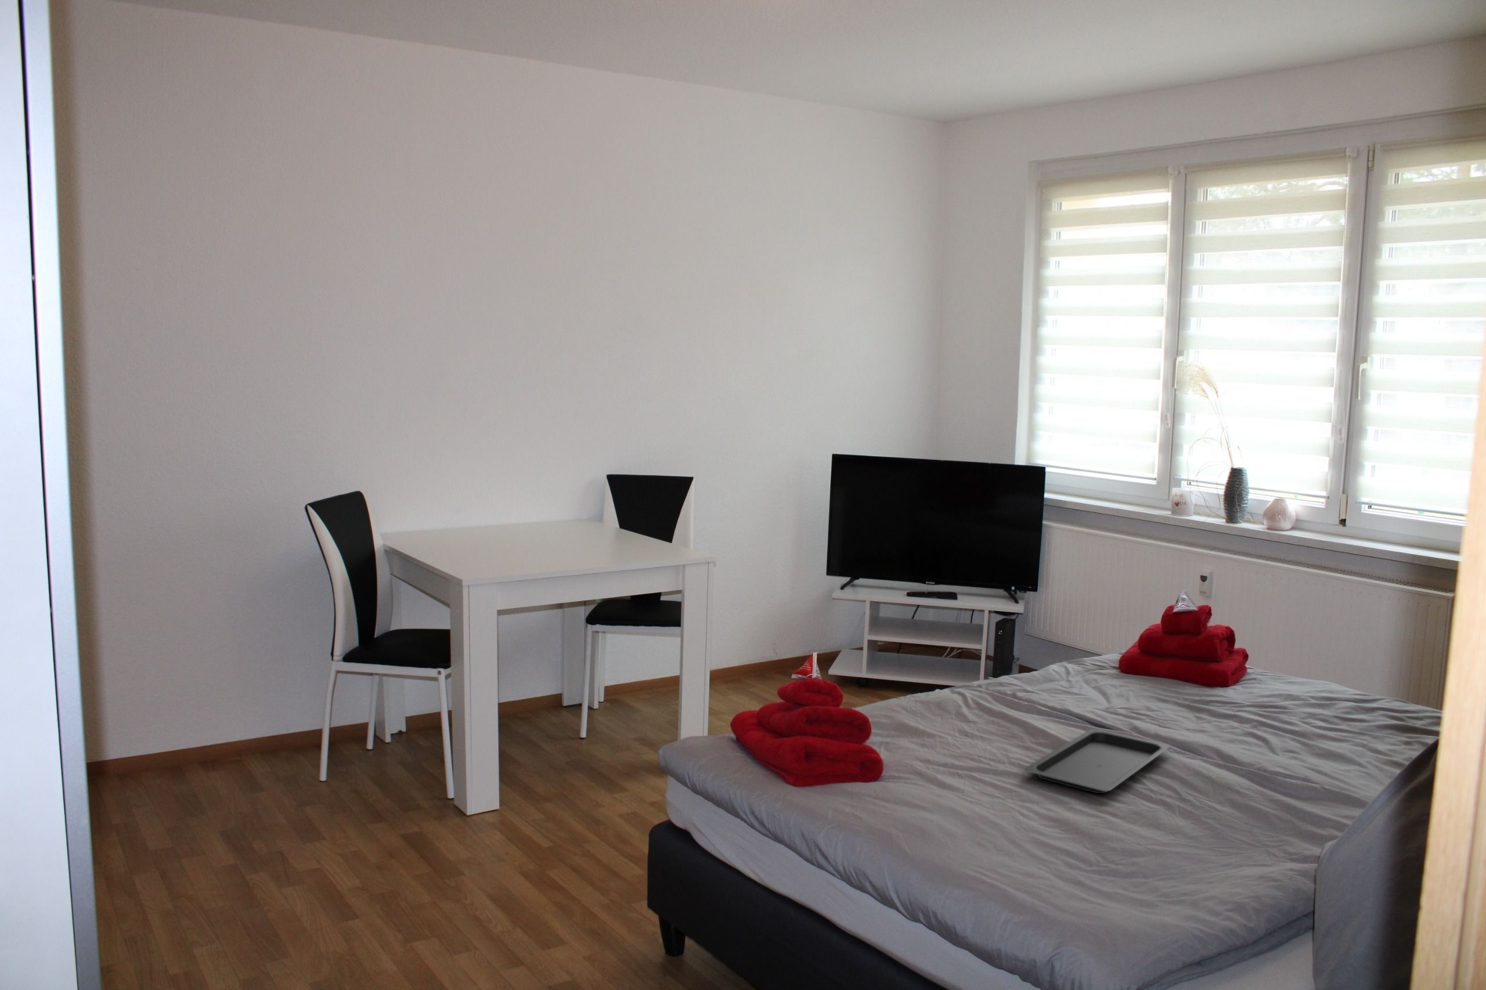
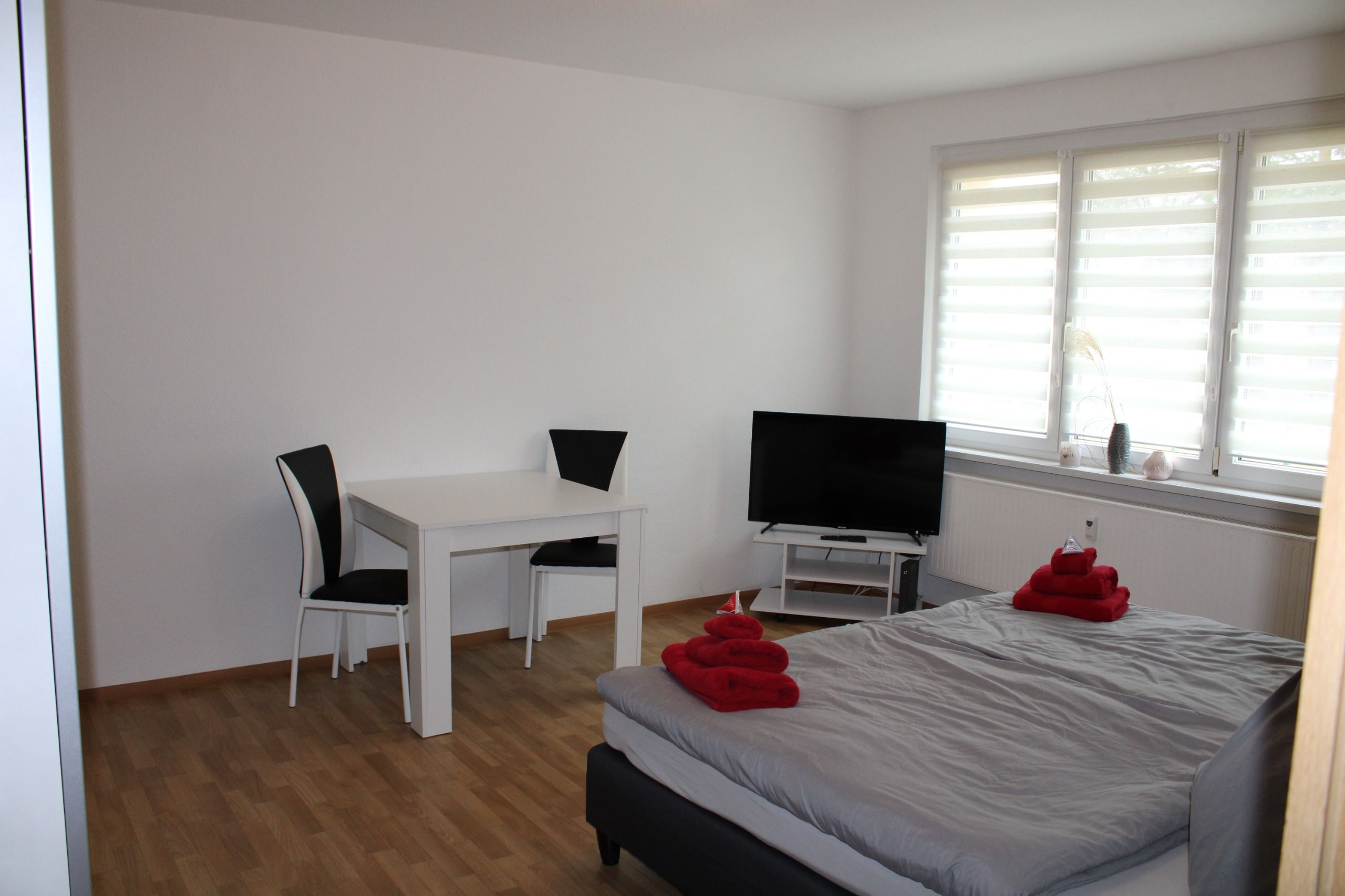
- serving tray [1023,728,1171,793]
